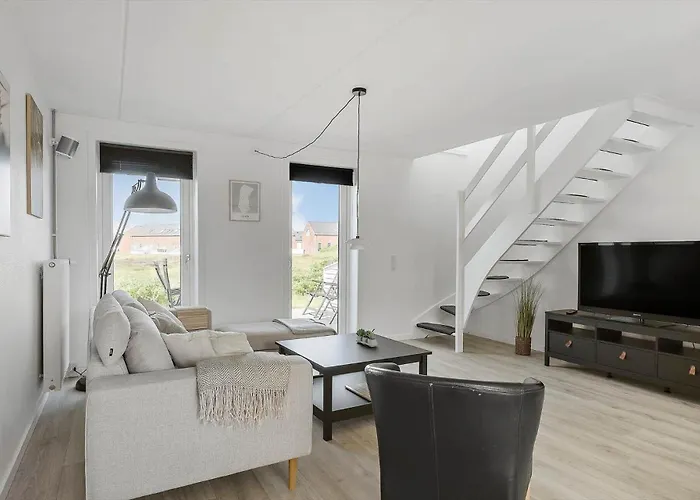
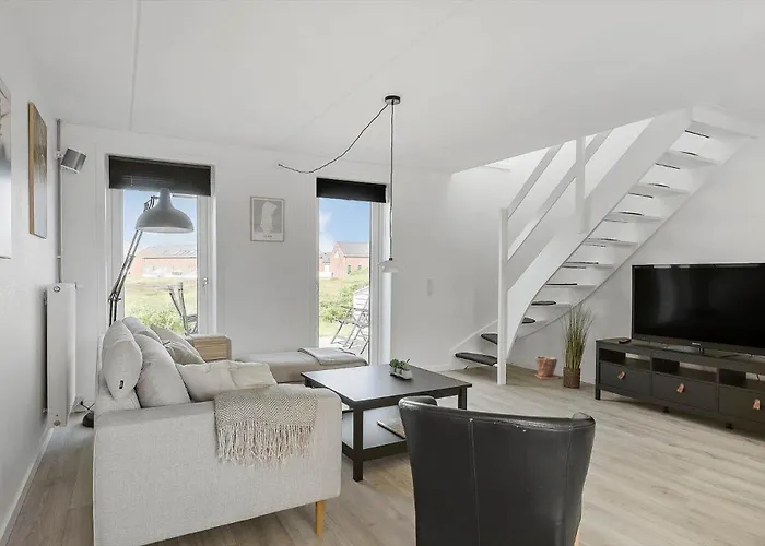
+ plant pot [533,355,560,380]
